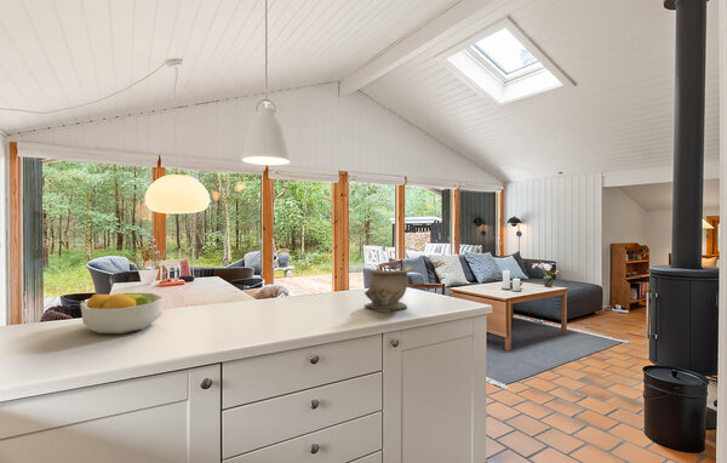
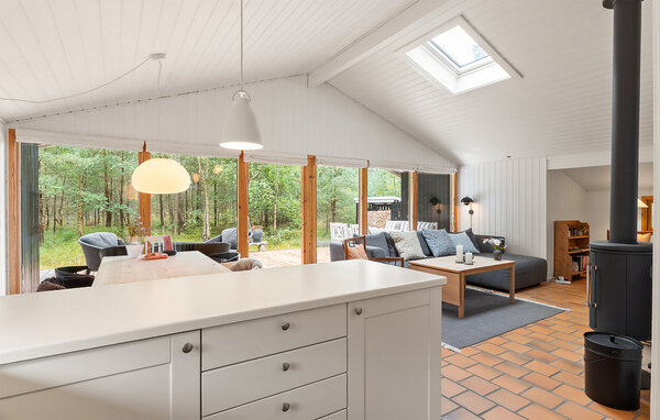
- decorative bowl [362,264,416,311]
- fruit bowl [79,292,166,335]
